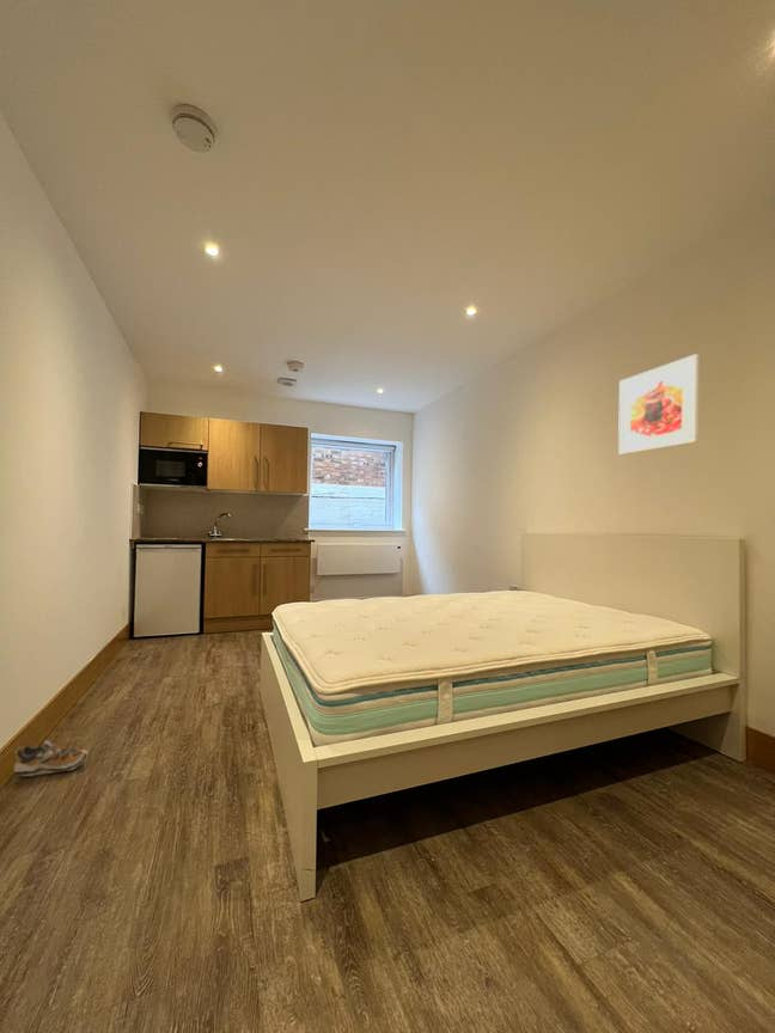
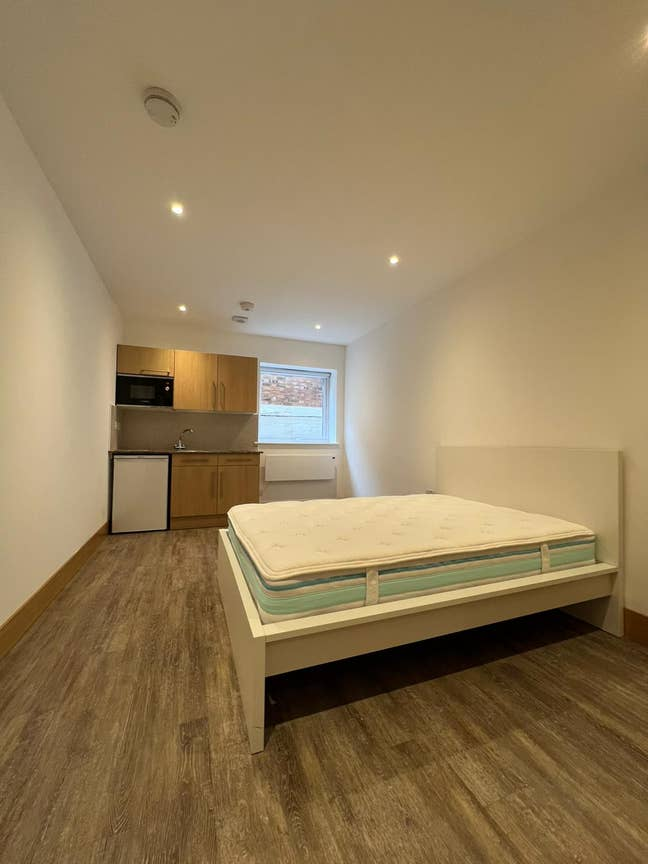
- shoe [13,739,89,777]
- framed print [617,353,700,456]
